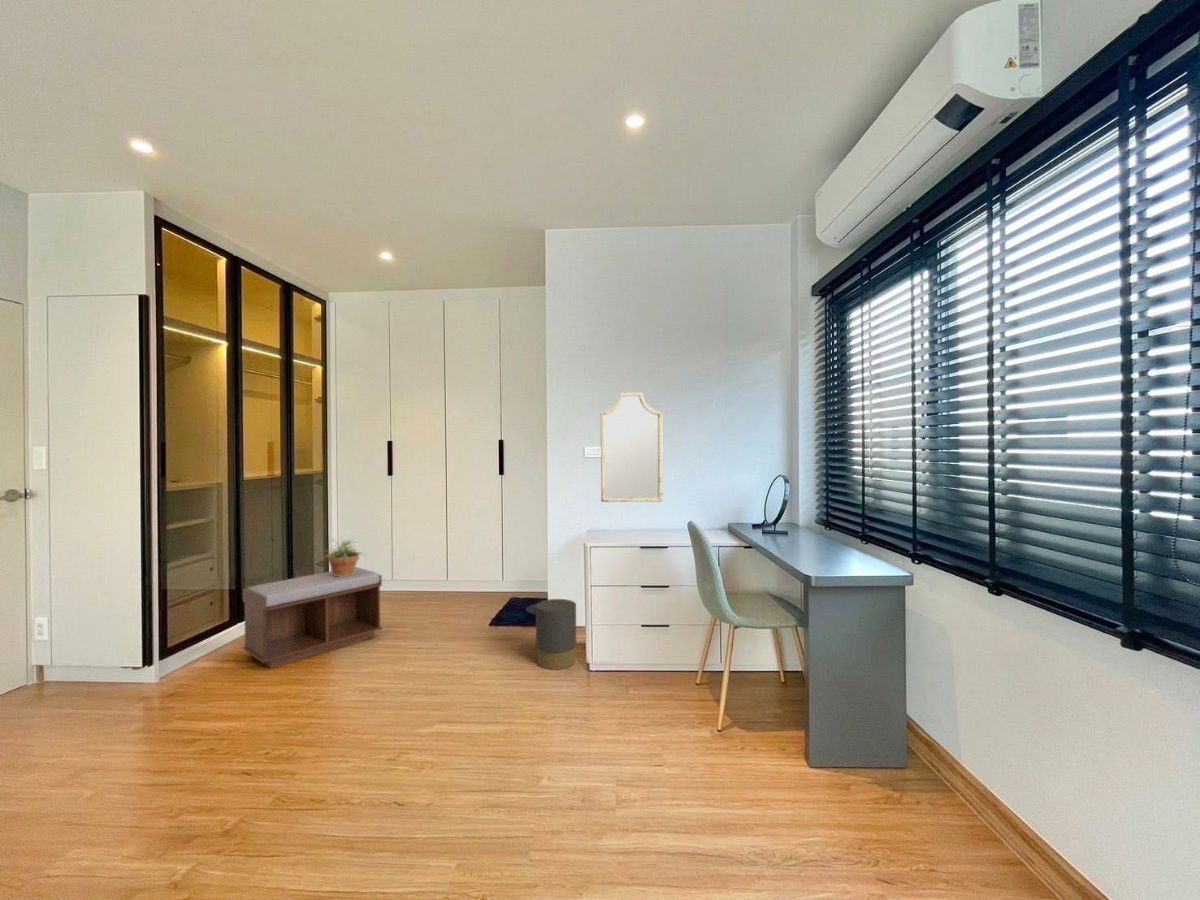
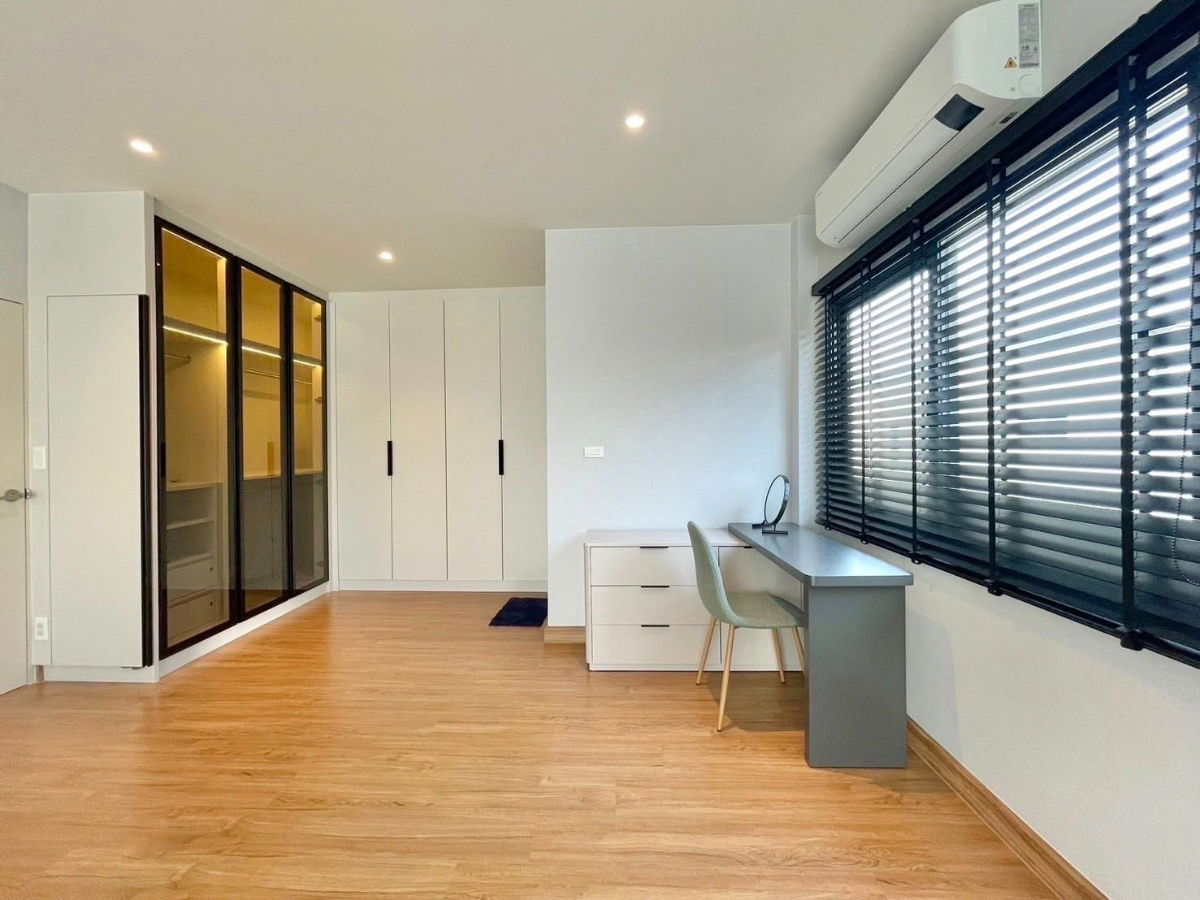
- potted plant [316,537,368,577]
- home mirror [600,391,664,503]
- bench [241,566,383,669]
- trash can [525,598,577,671]
